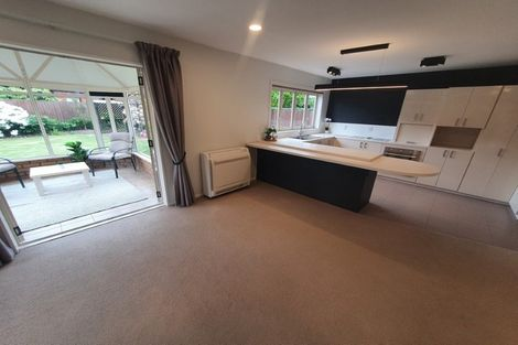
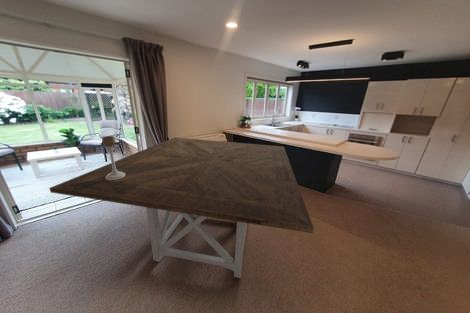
+ dining table [48,136,315,279]
+ candle holder [101,135,125,180]
